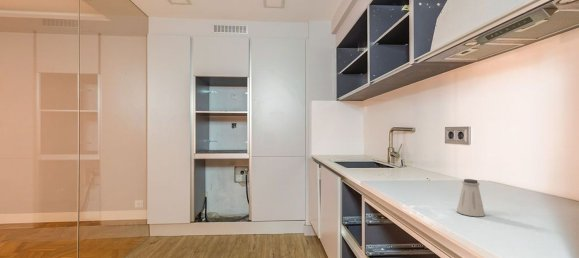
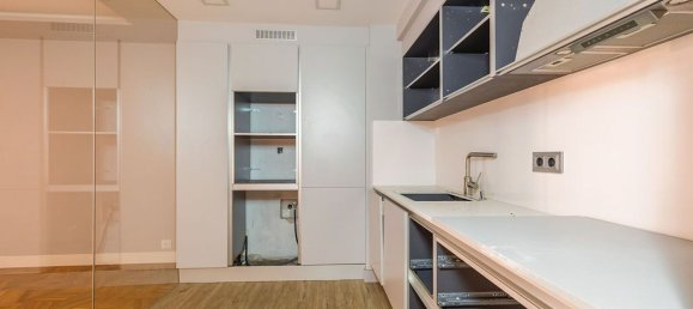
- saltshaker [456,178,486,217]
